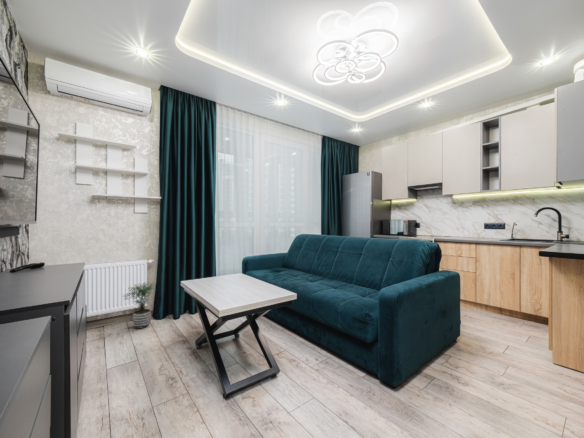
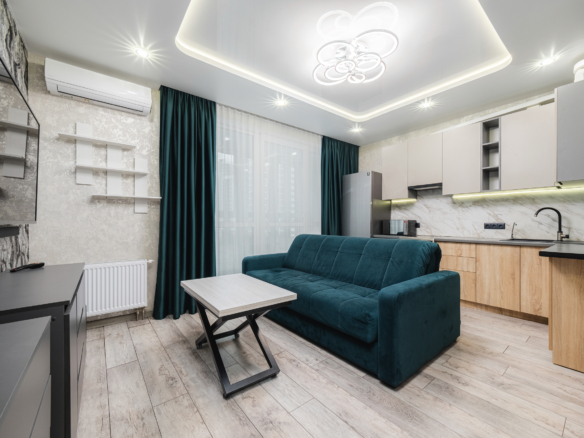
- potted plant [121,281,158,330]
